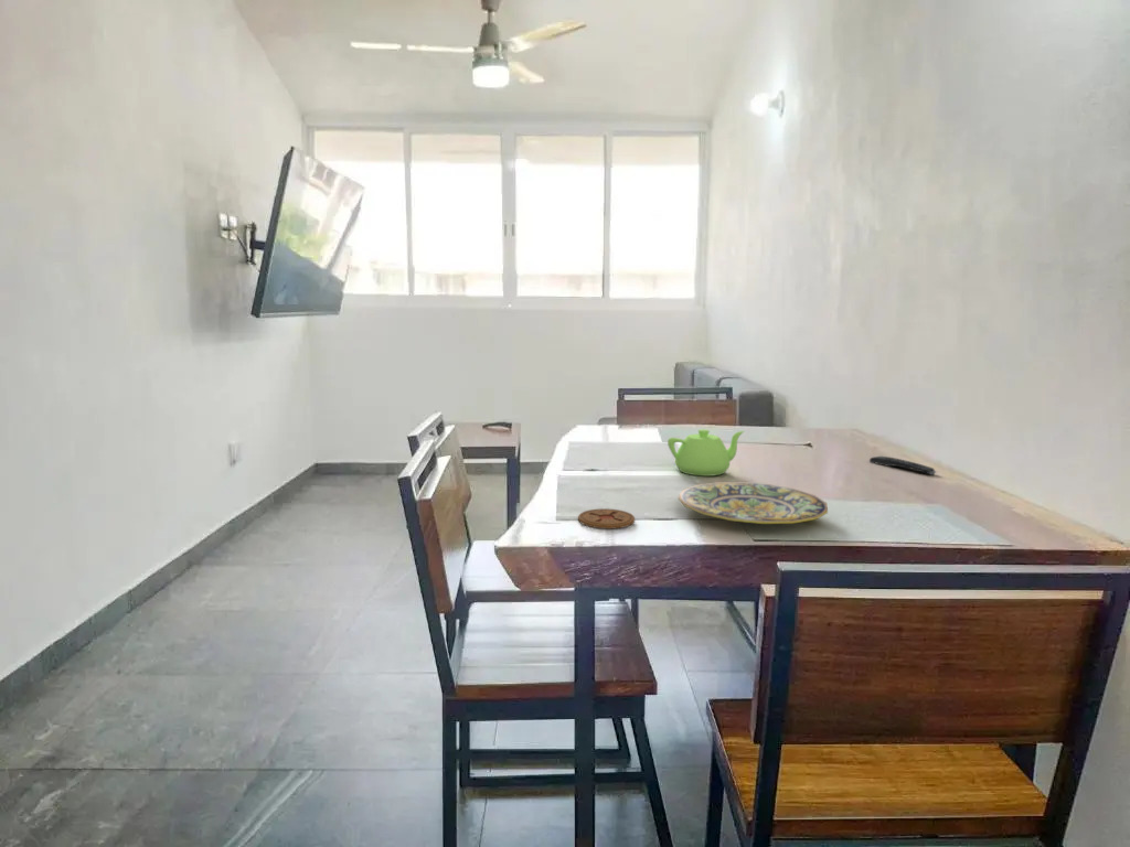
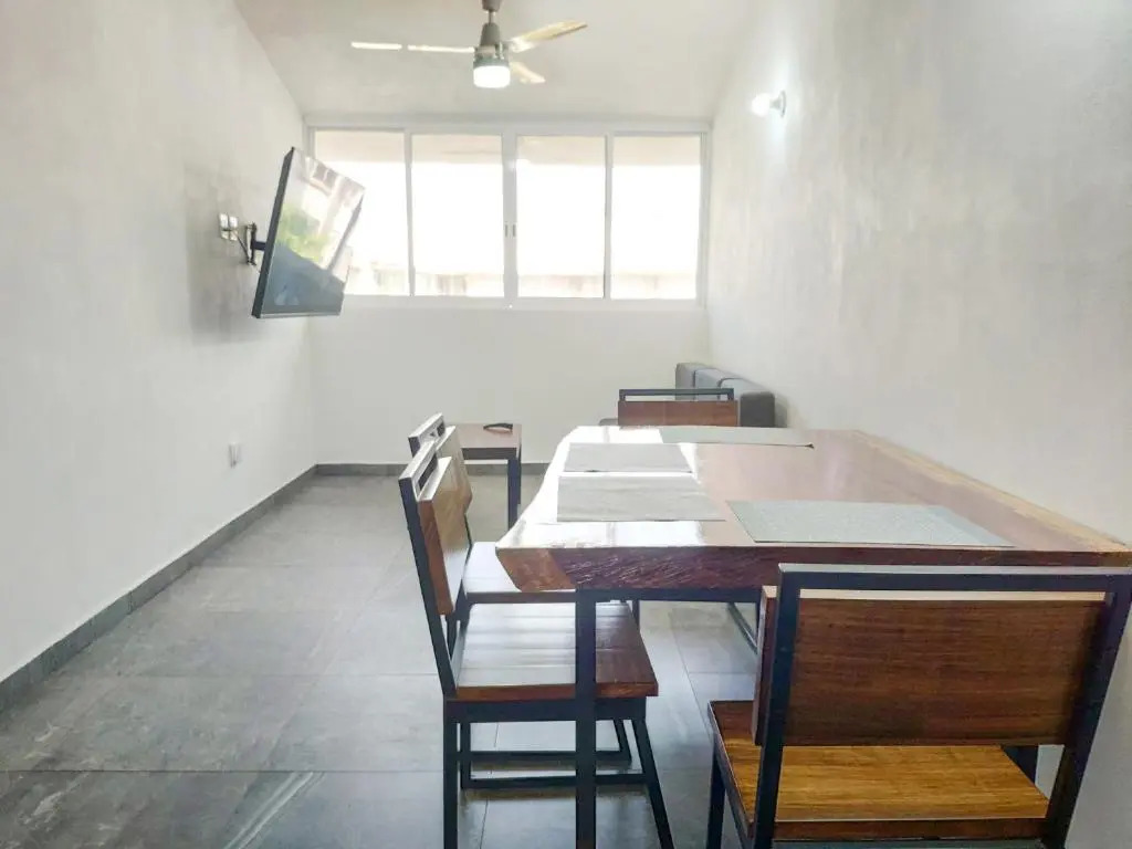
- remote control [868,455,937,476]
- coaster [577,507,636,530]
- teapot [667,428,745,478]
- plate [678,481,829,525]
